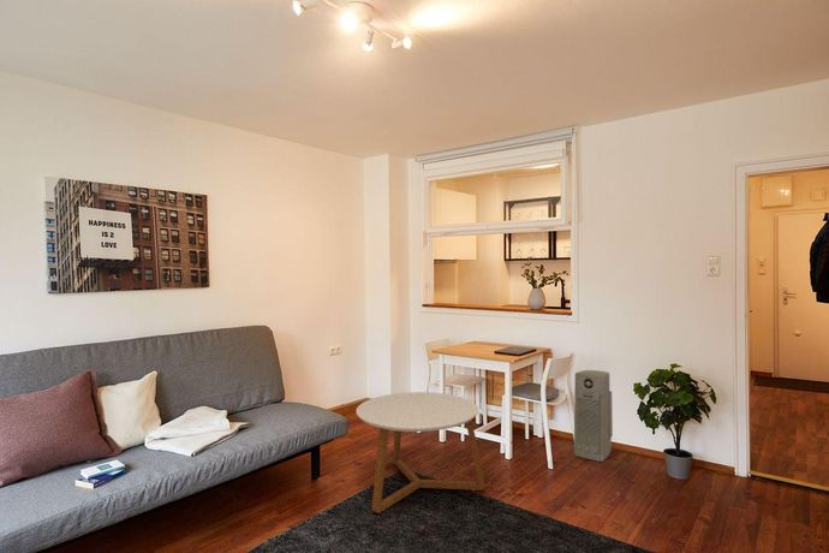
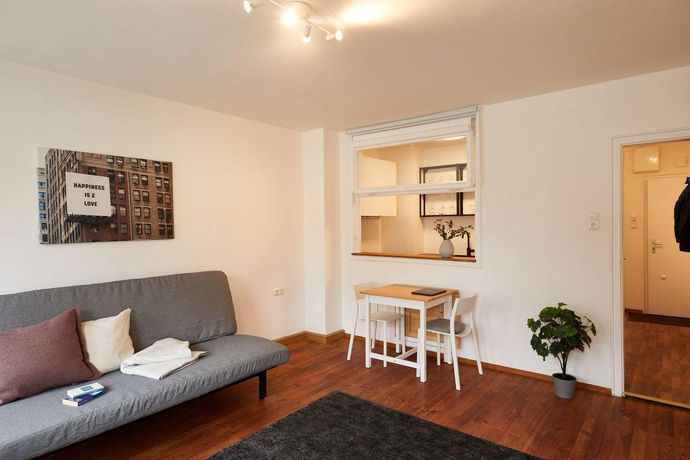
- coffee table [356,391,487,515]
- air purifier [573,369,614,463]
